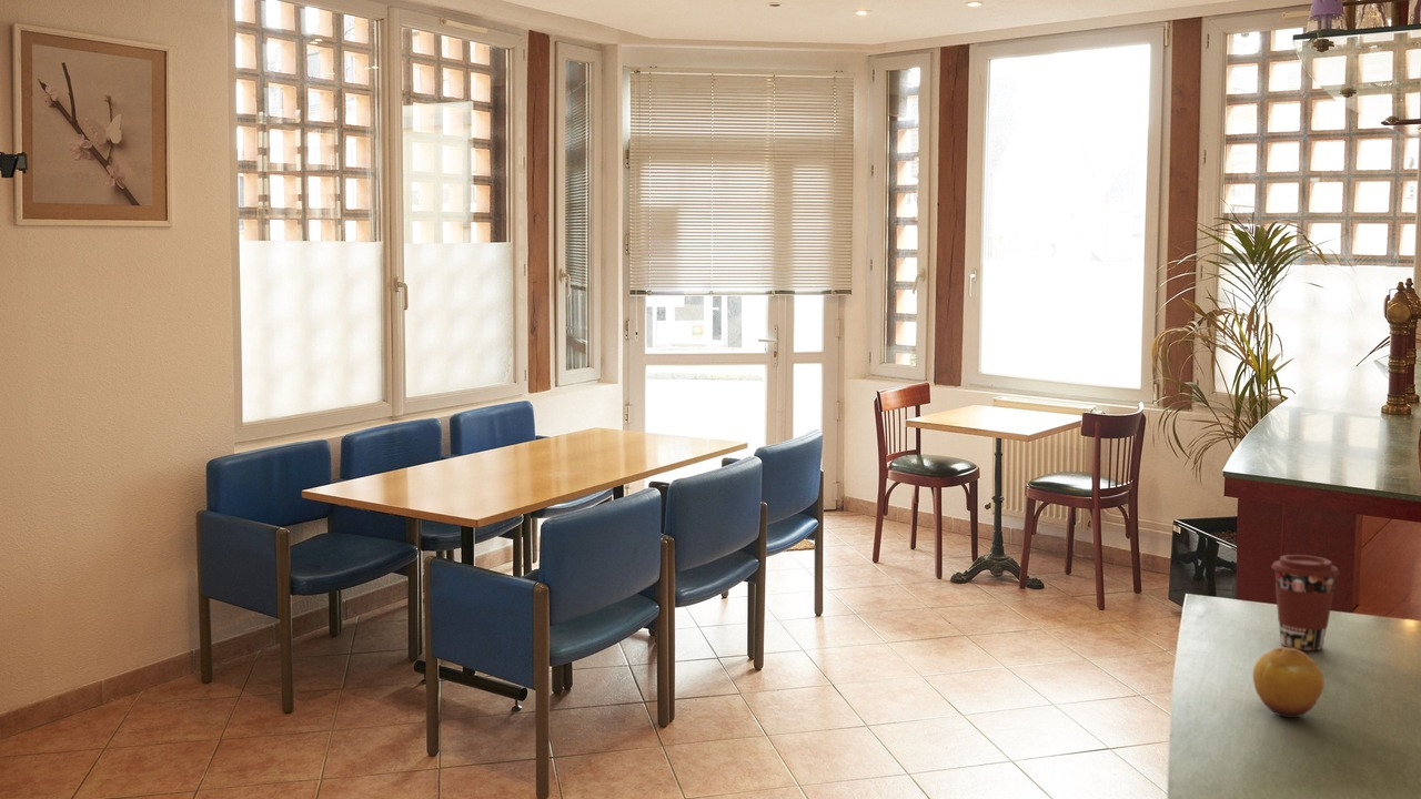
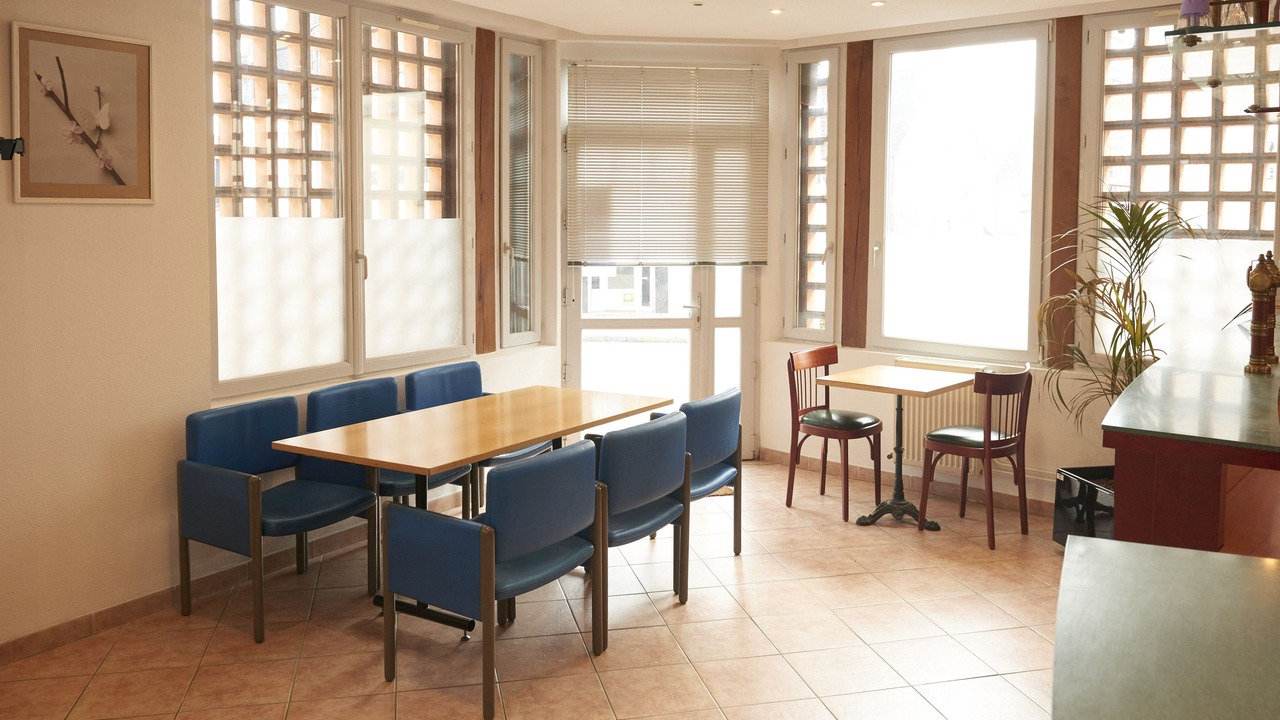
- fruit [1252,646,1326,718]
- coffee cup [1270,554,1341,651]
